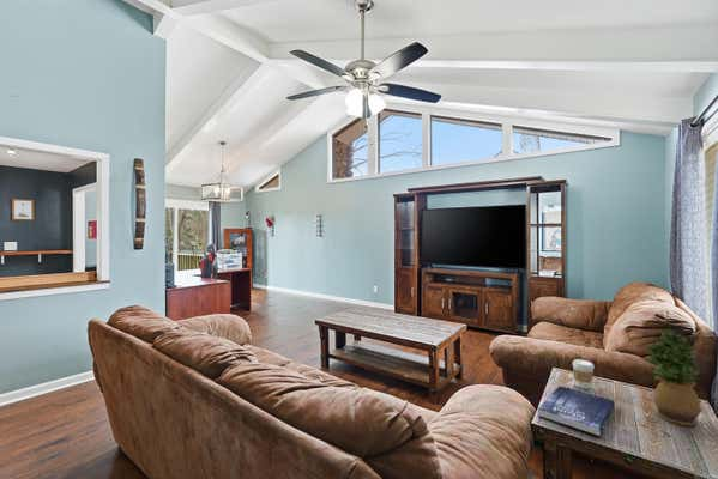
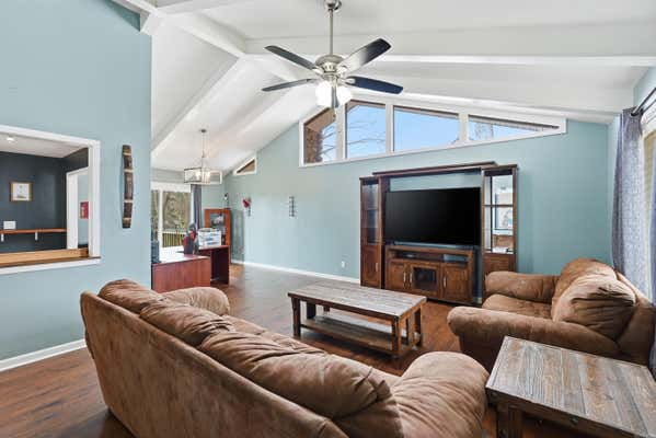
- coffee cup [572,358,595,390]
- book [537,384,616,437]
- potted plant [644,329,704,426]
